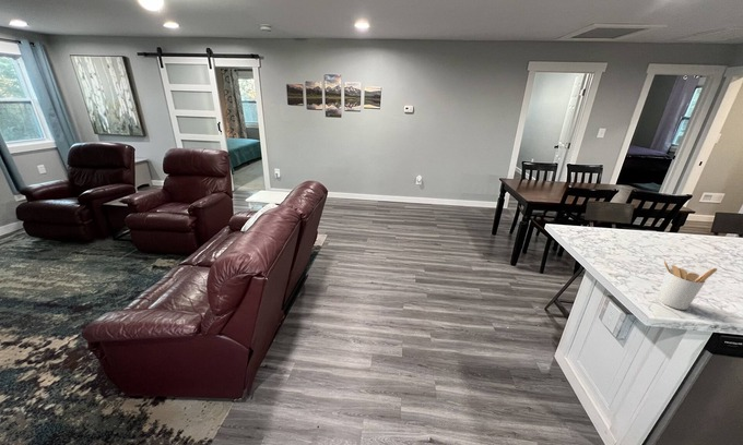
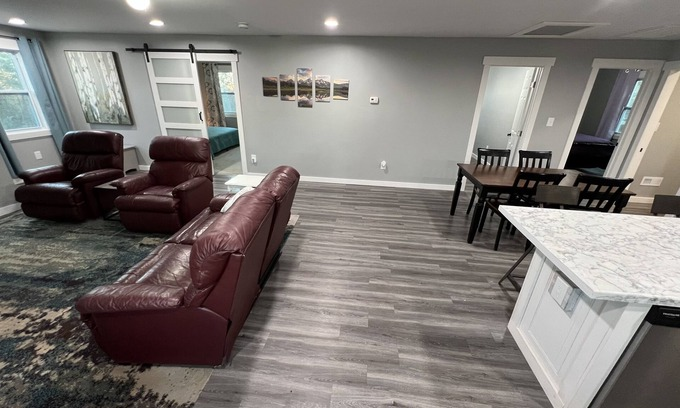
- utensil holder [657,258,718,311]
